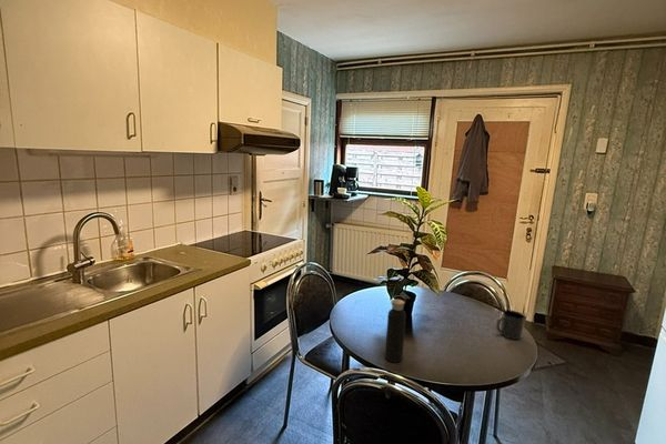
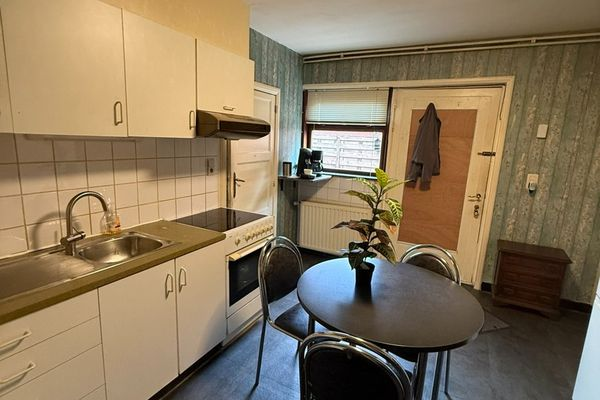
- mug [495,309,526,341]
- water bottle [384,294,407,364]
